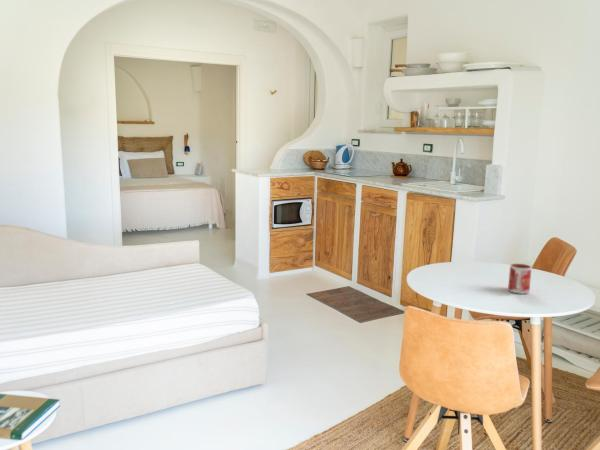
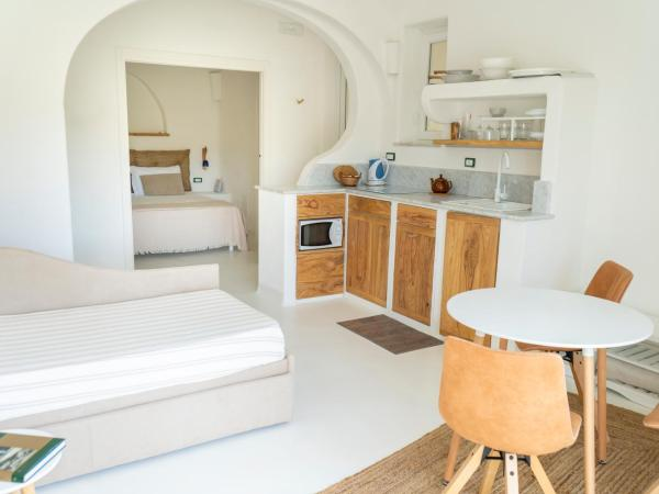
- mug [507,263,533,295]
